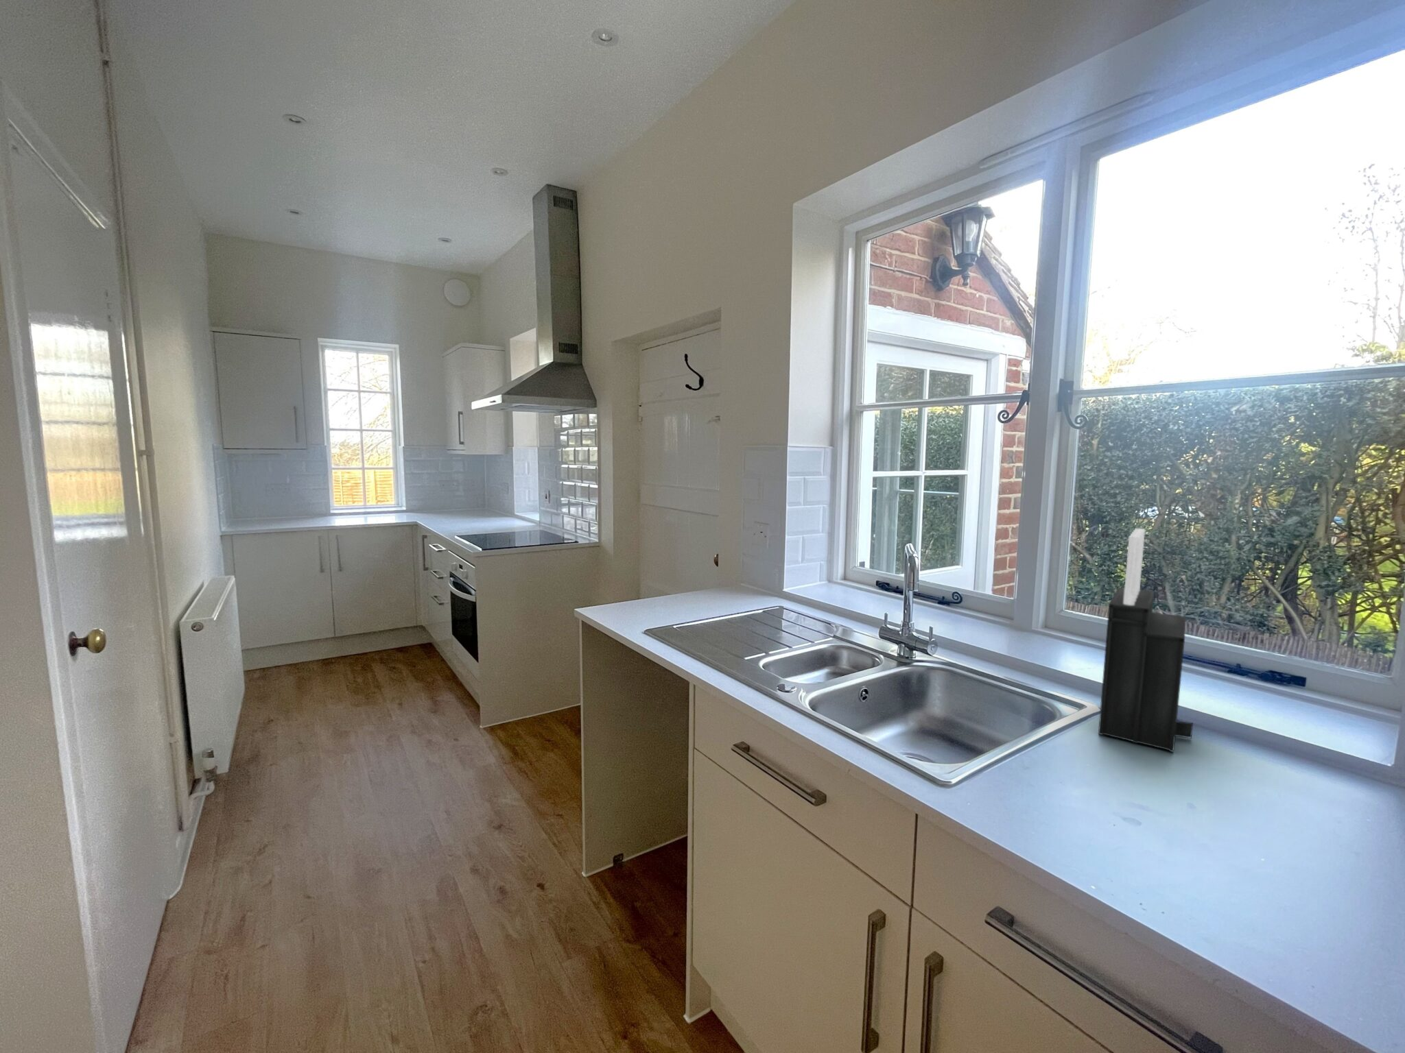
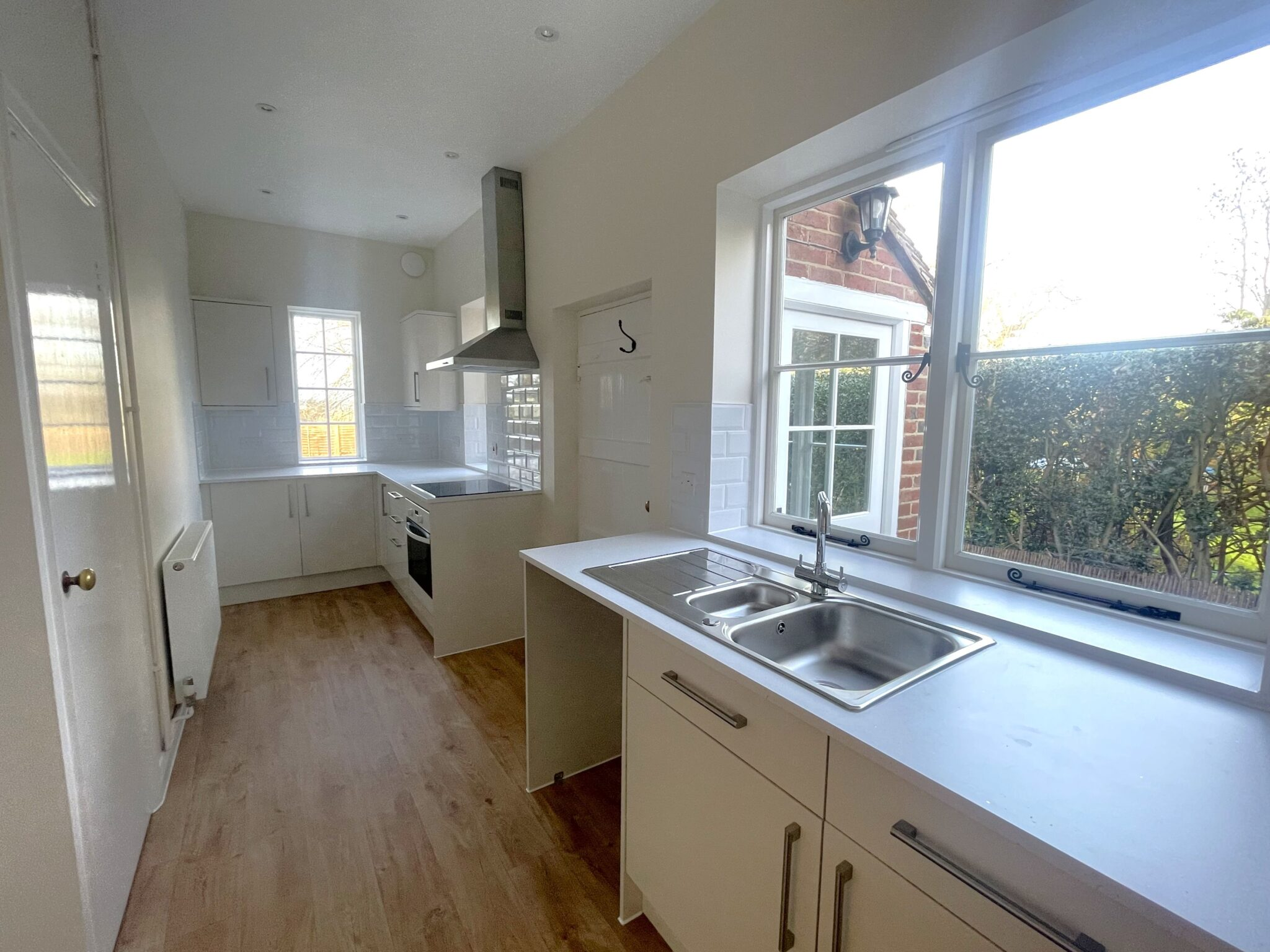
- knife block [1097,528,1194,753]
